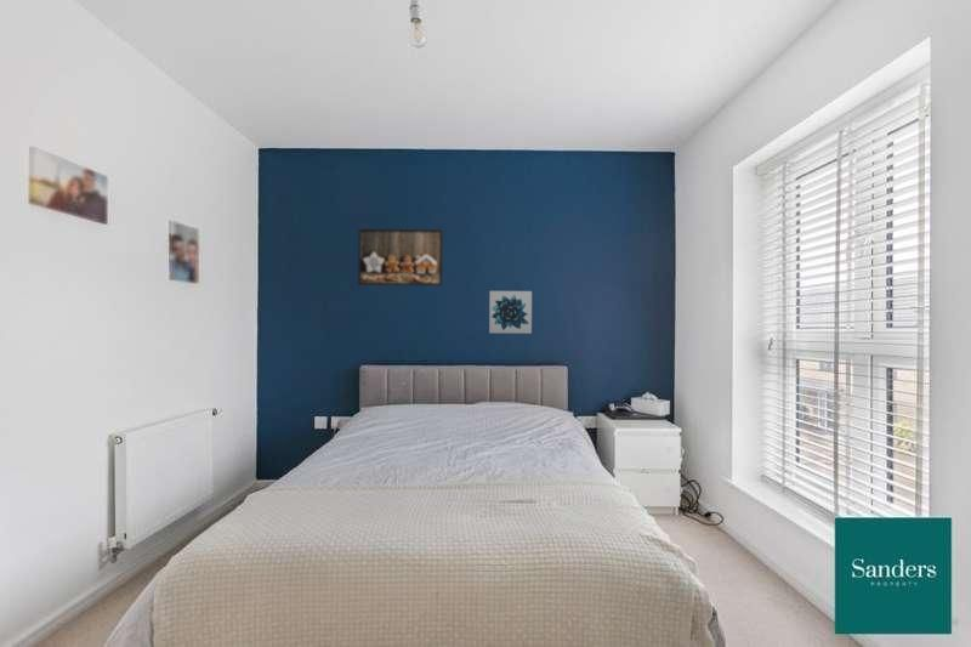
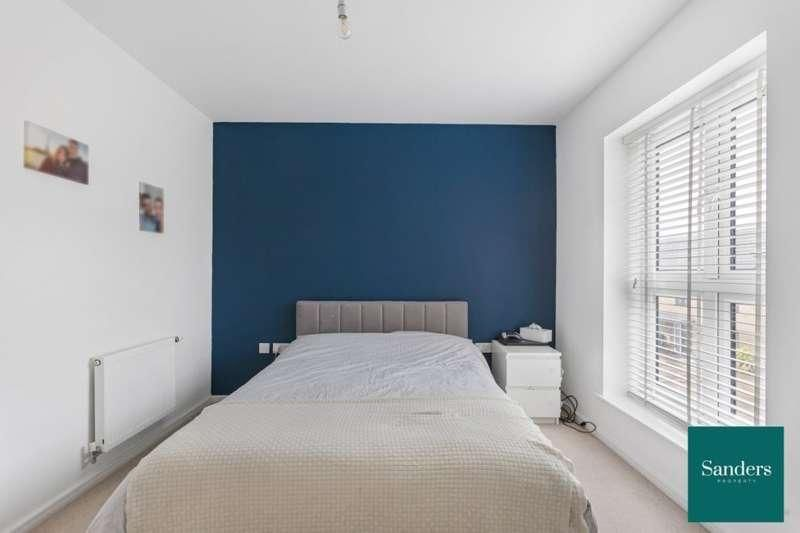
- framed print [357,228,444,286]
- wall art [488,290,533,335]
